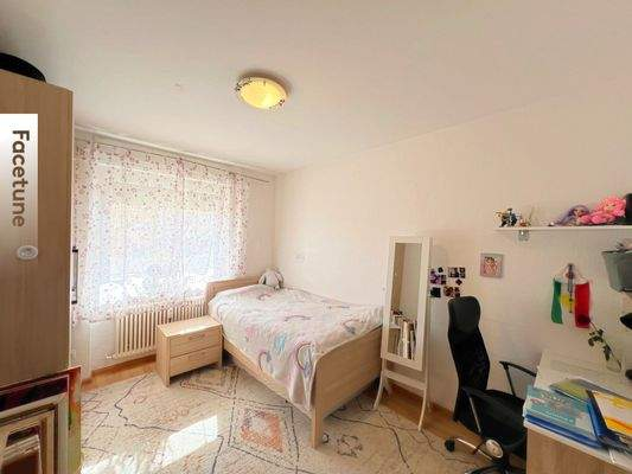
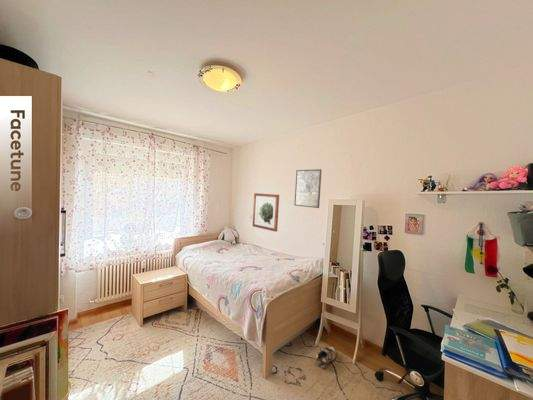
+ shoe [315,346,338,369]
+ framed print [293,168,323,209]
+ wall art [252,192,280,233]
